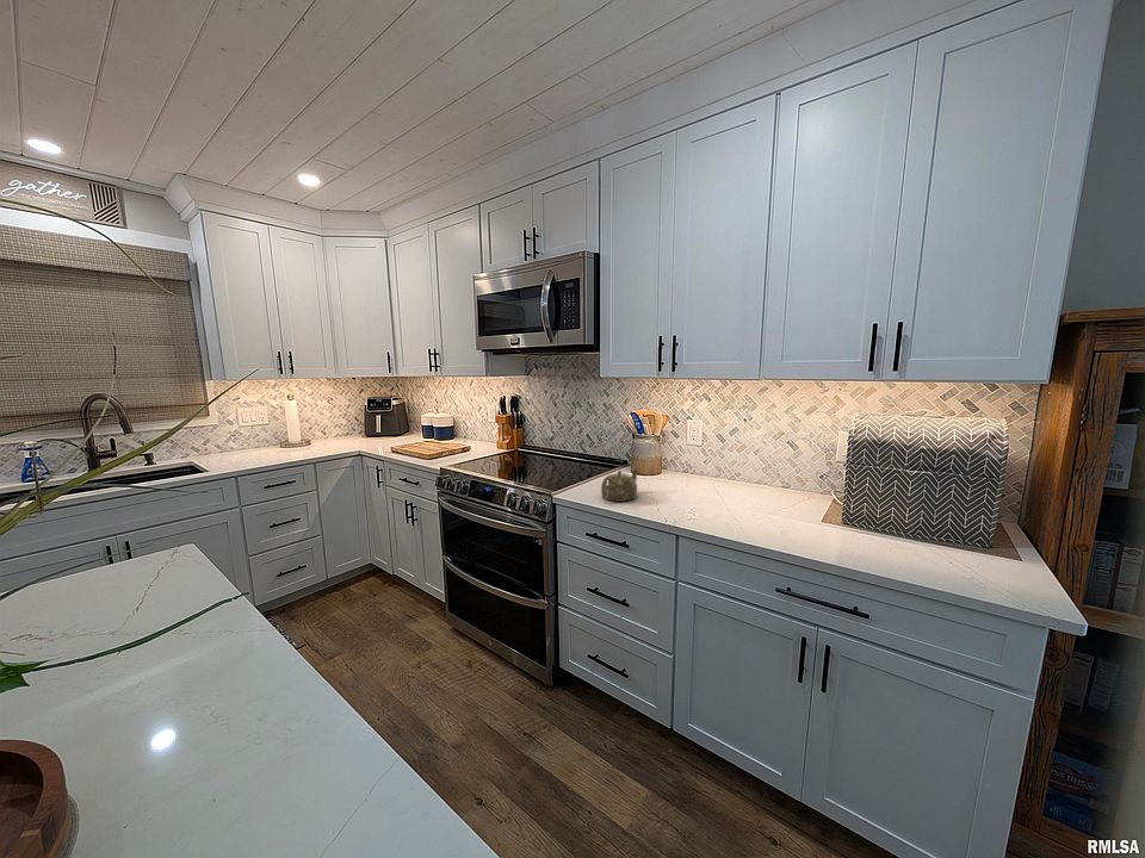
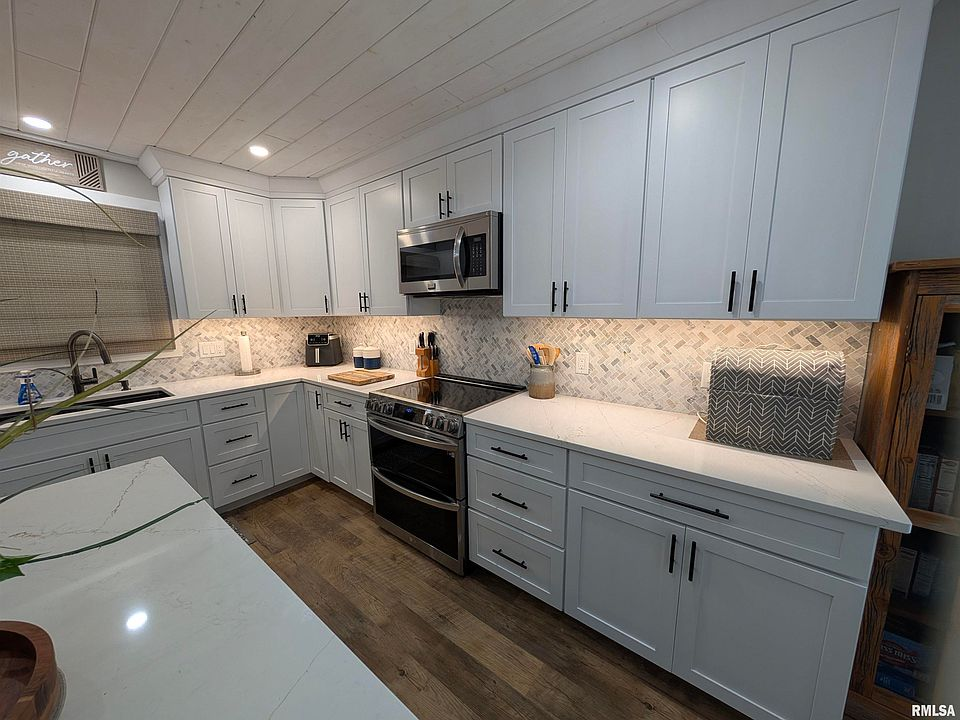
- teapot [600,464,639,503]
